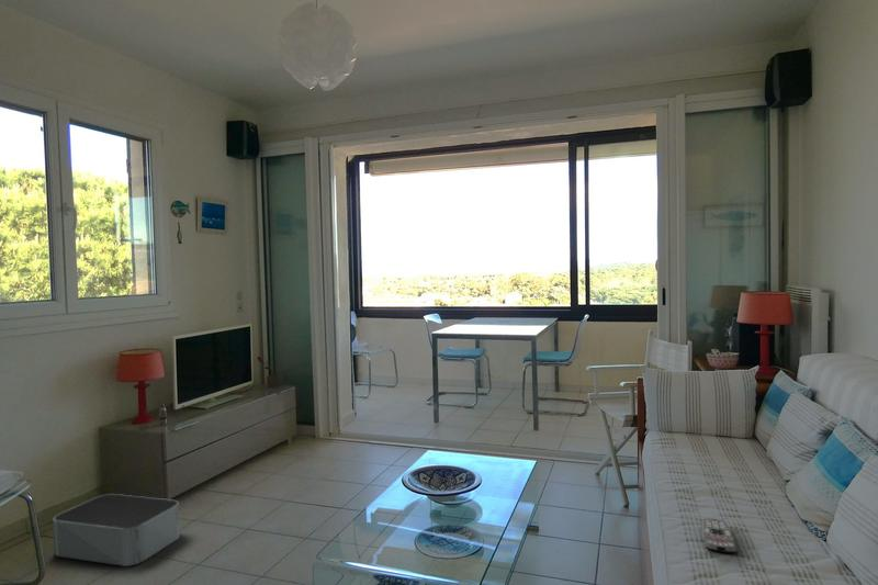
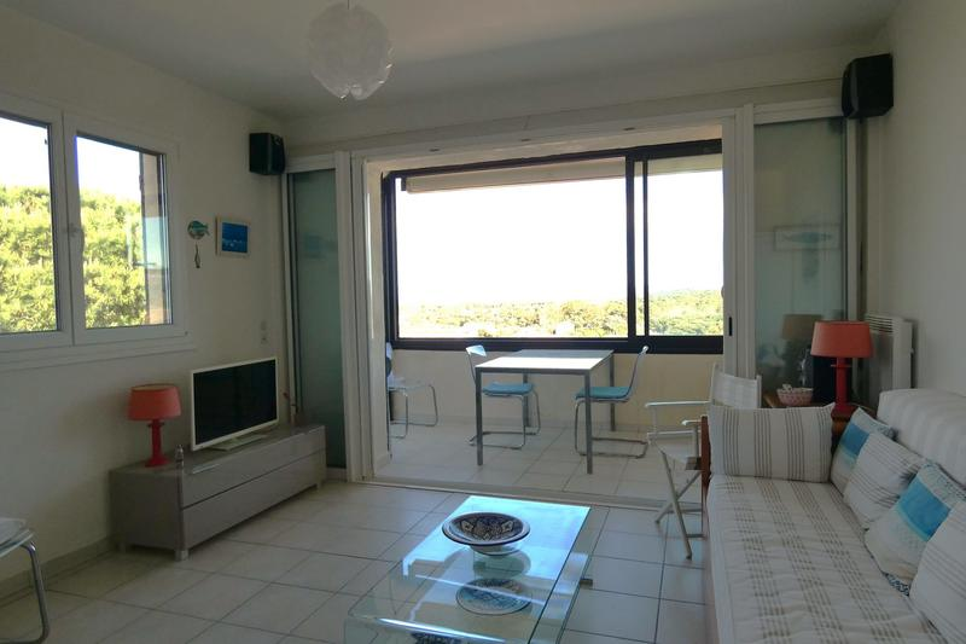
- remote control [701,517,738,554]
- storage bin [52,493,181,567]
